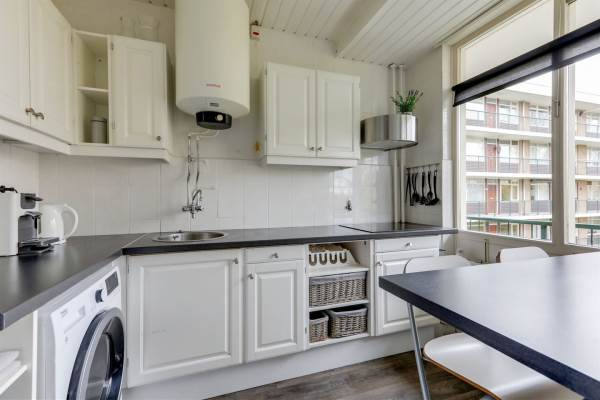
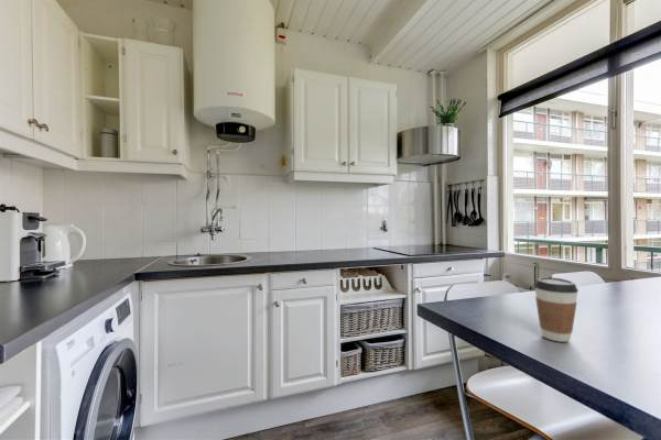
+ coffee cup [533,276,579,343]
